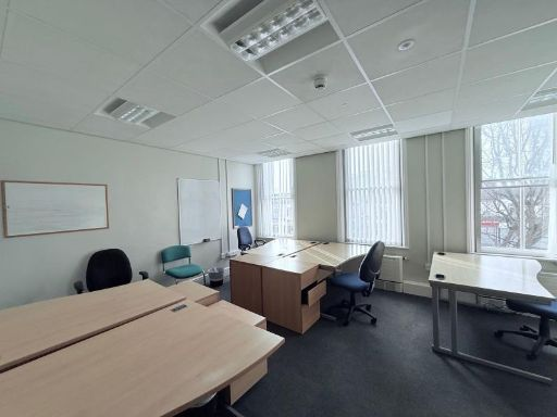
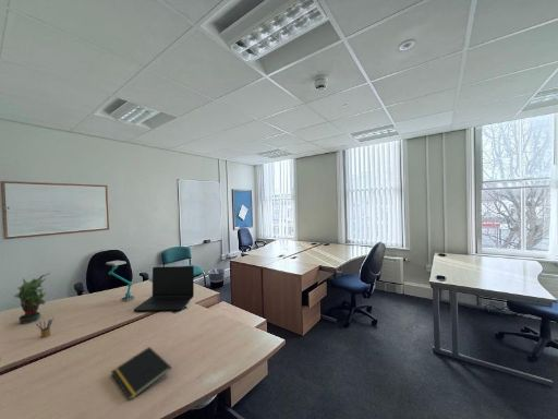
+ notepad [110,346,172,402]
+ potted plant [12,272,51,325]
+ laptop [133,265,195,312]
+ desk lamp [105,260,136,302]
+ pencil box [35,318,54,338]
